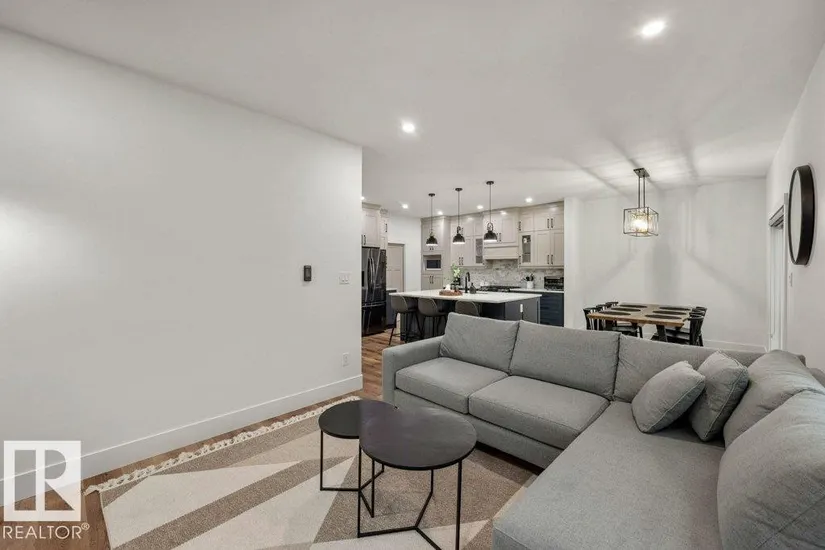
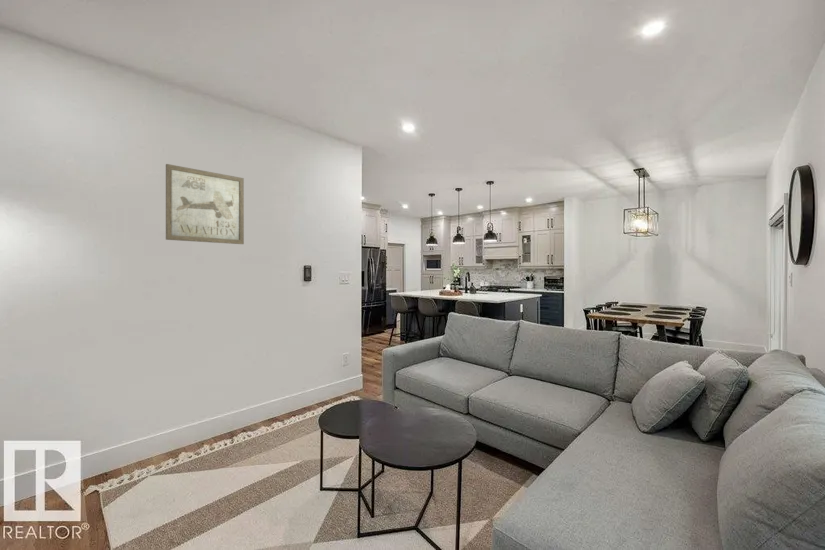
+ wall art [165,163,245,245]
